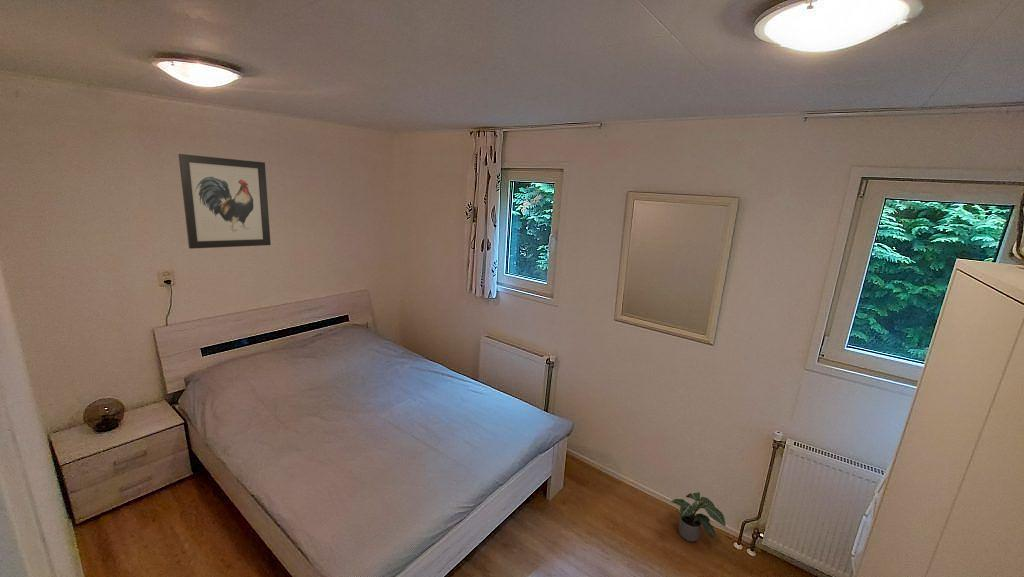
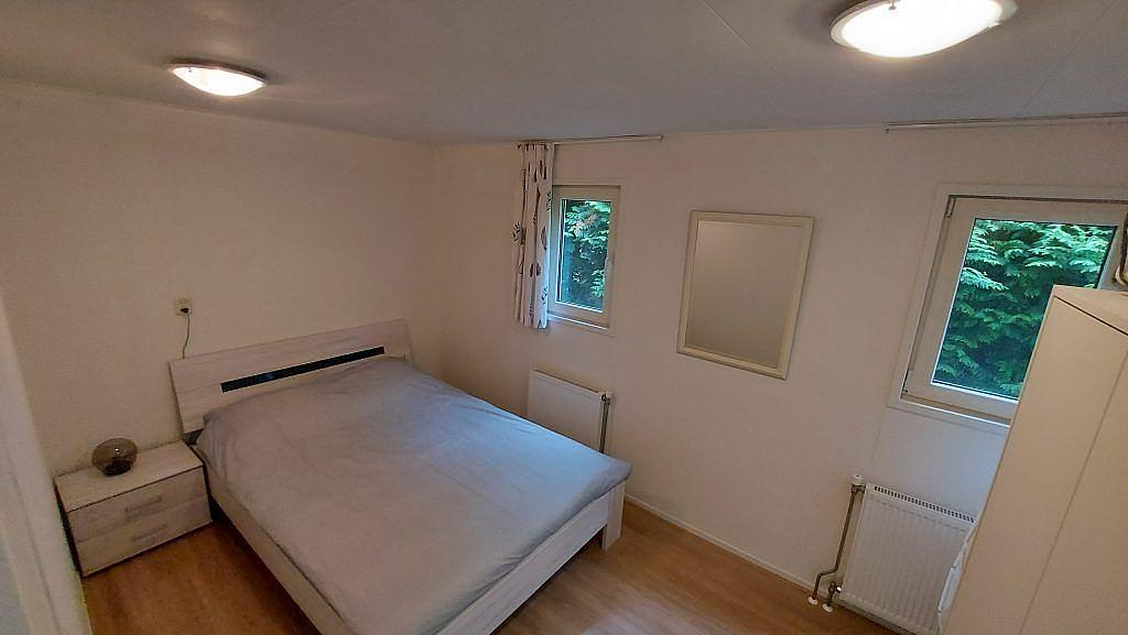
- potted plant [670,491,726,543]
- wall art [178,153,272,250]
